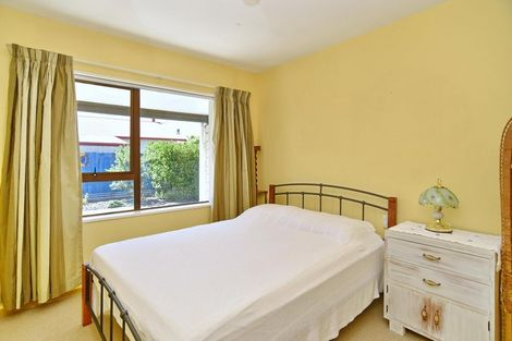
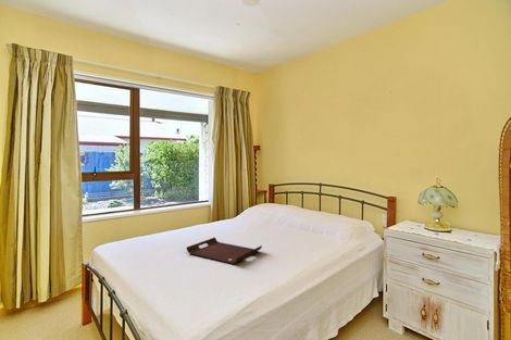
+ serving tray [186,237,263,265]
